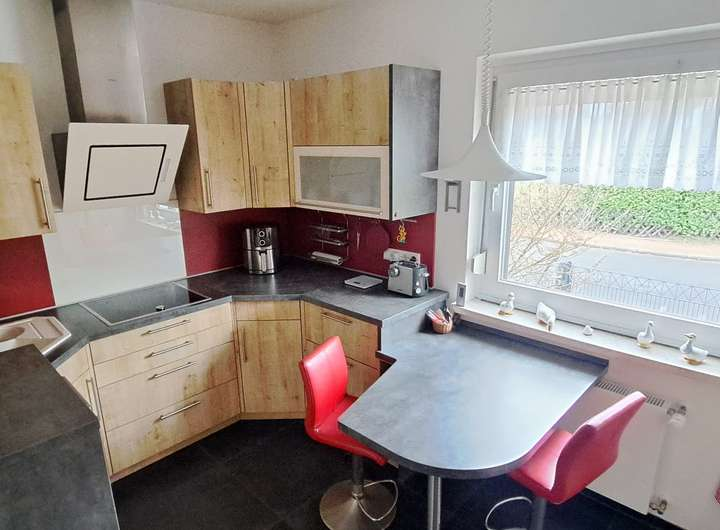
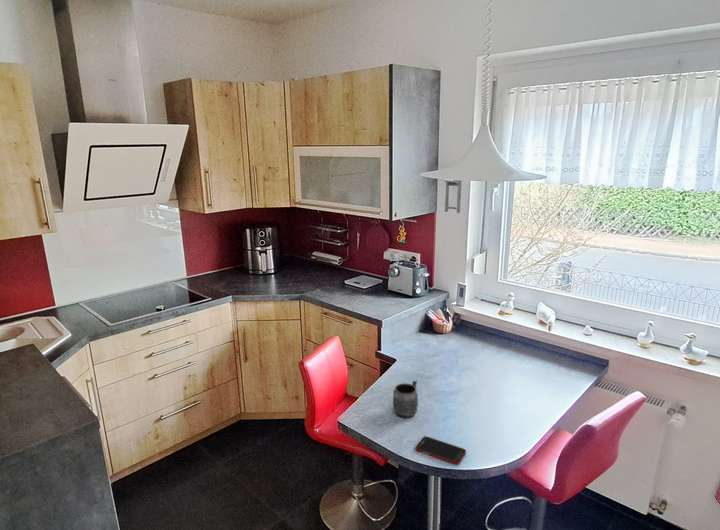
+ mug [392,379,419,419]
+ cell phone [414,435,467,466]
